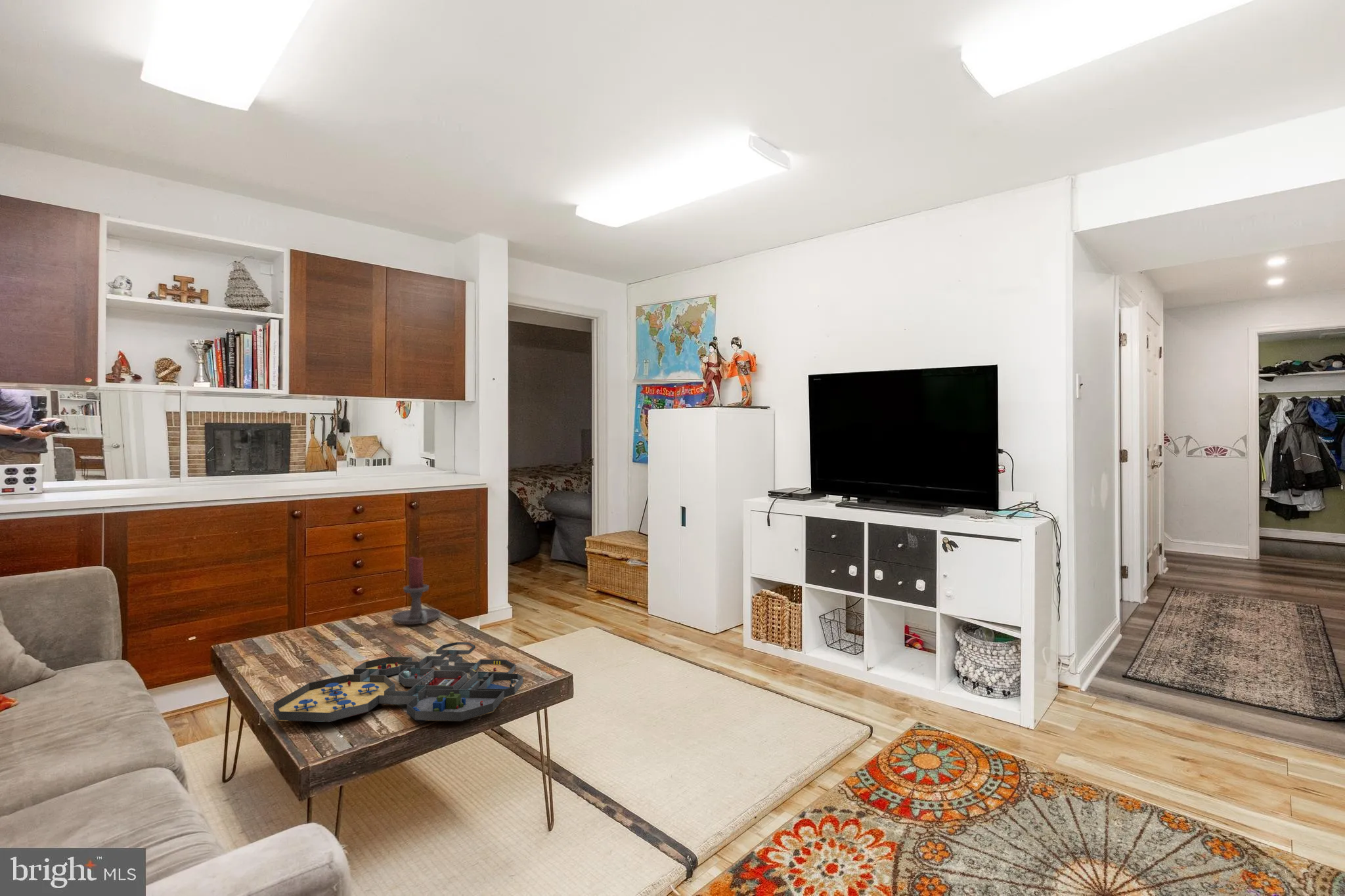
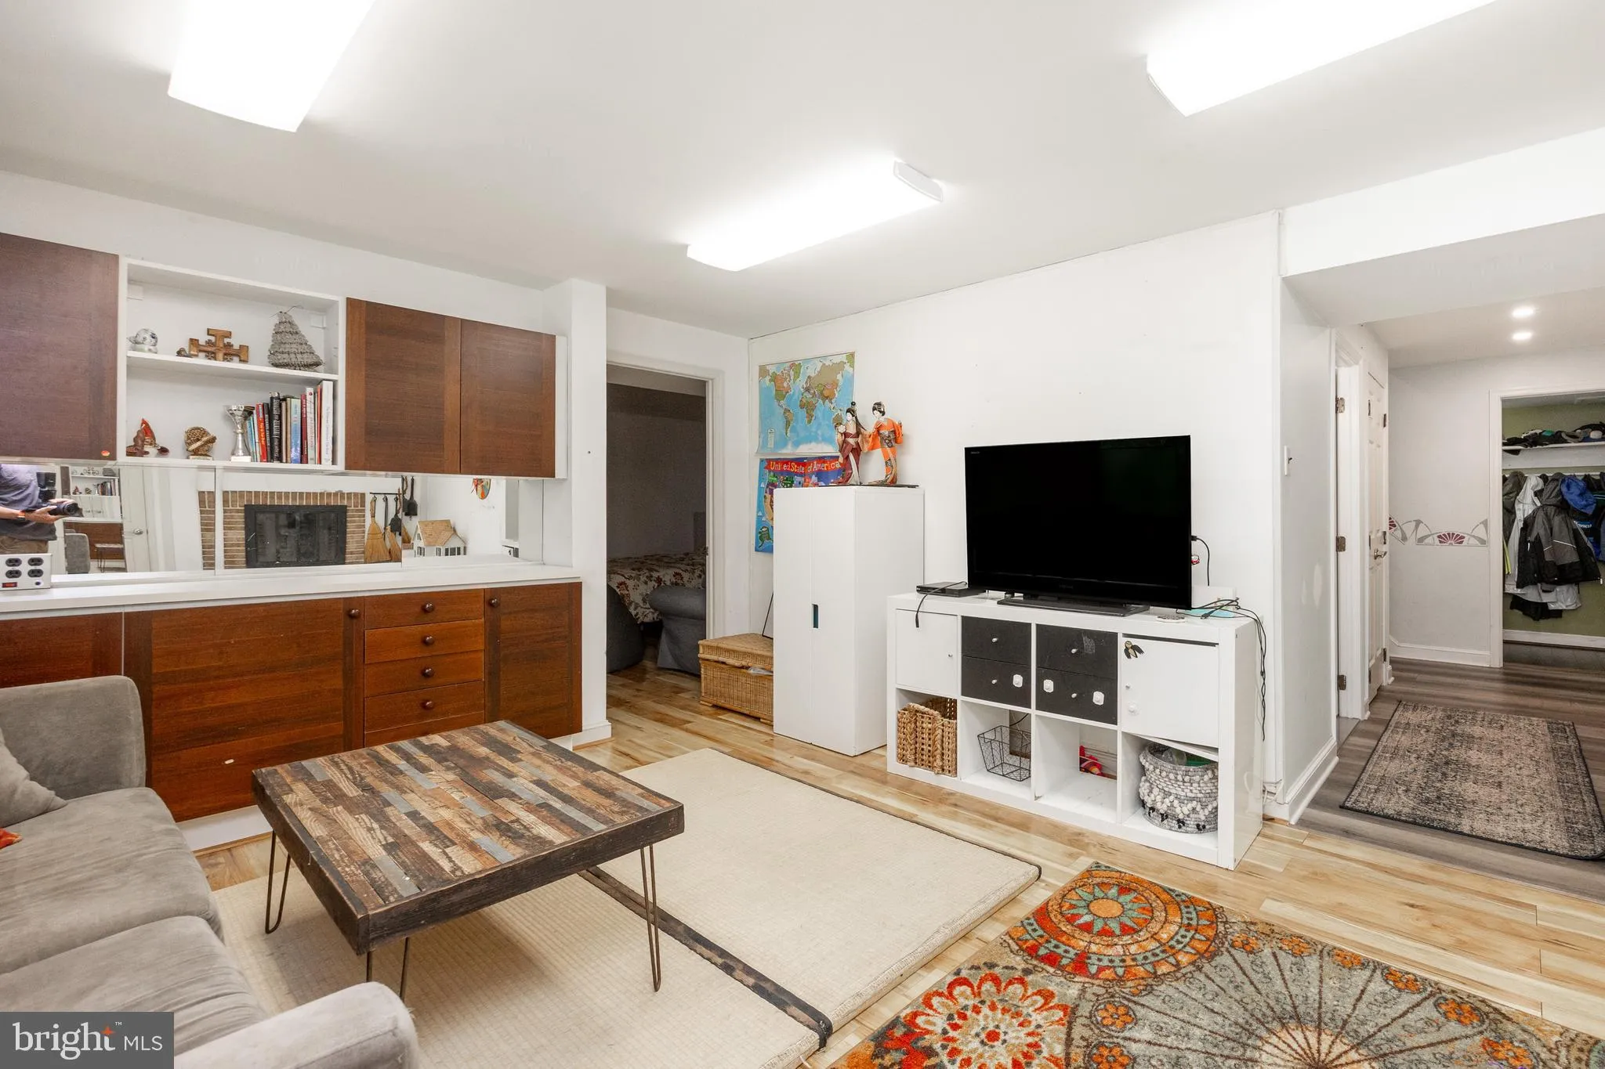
- candle holder [391,556,441,625]
- board game [273,641,523,723]
